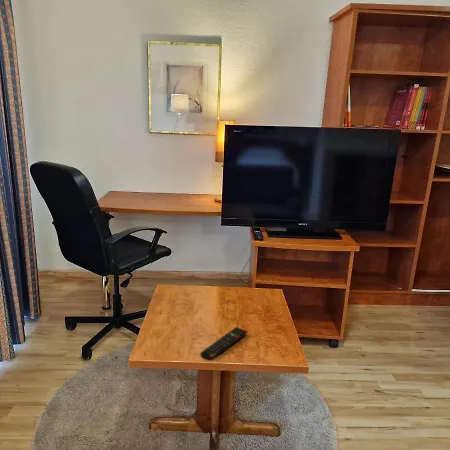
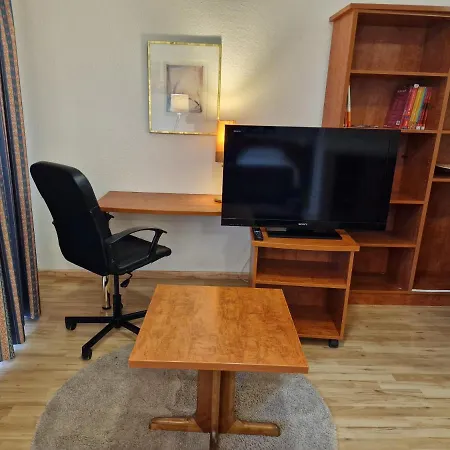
- remote control [199,326,248,361]
